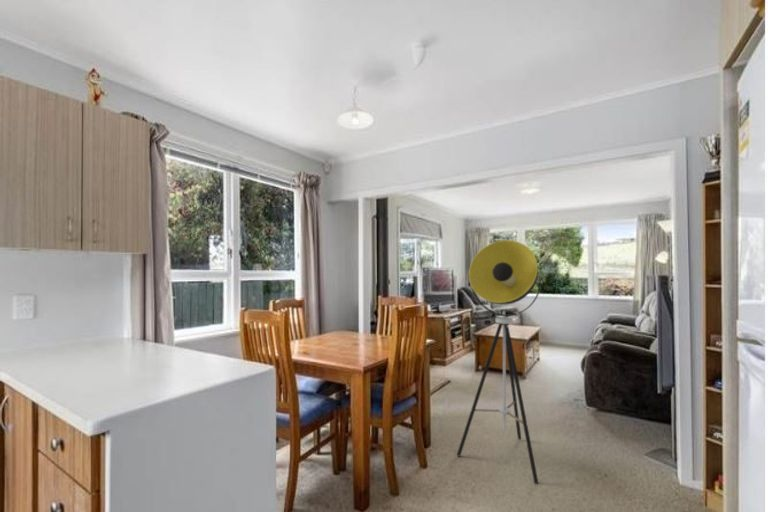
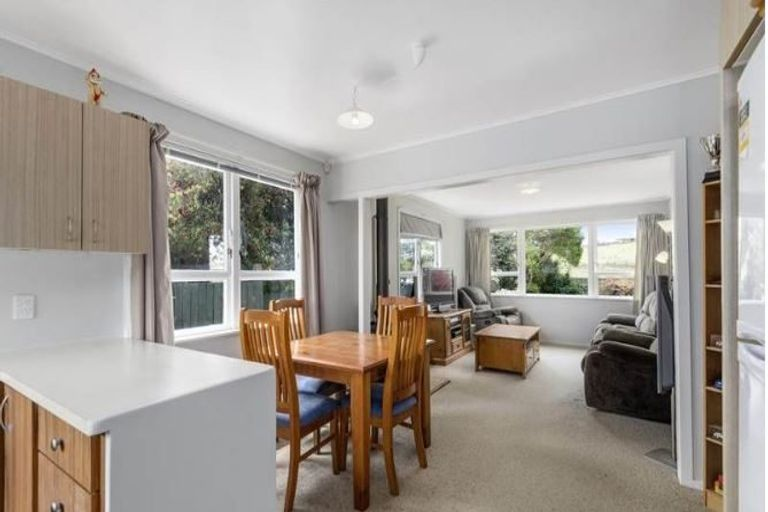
- floor lamp [456,239,543,485]
